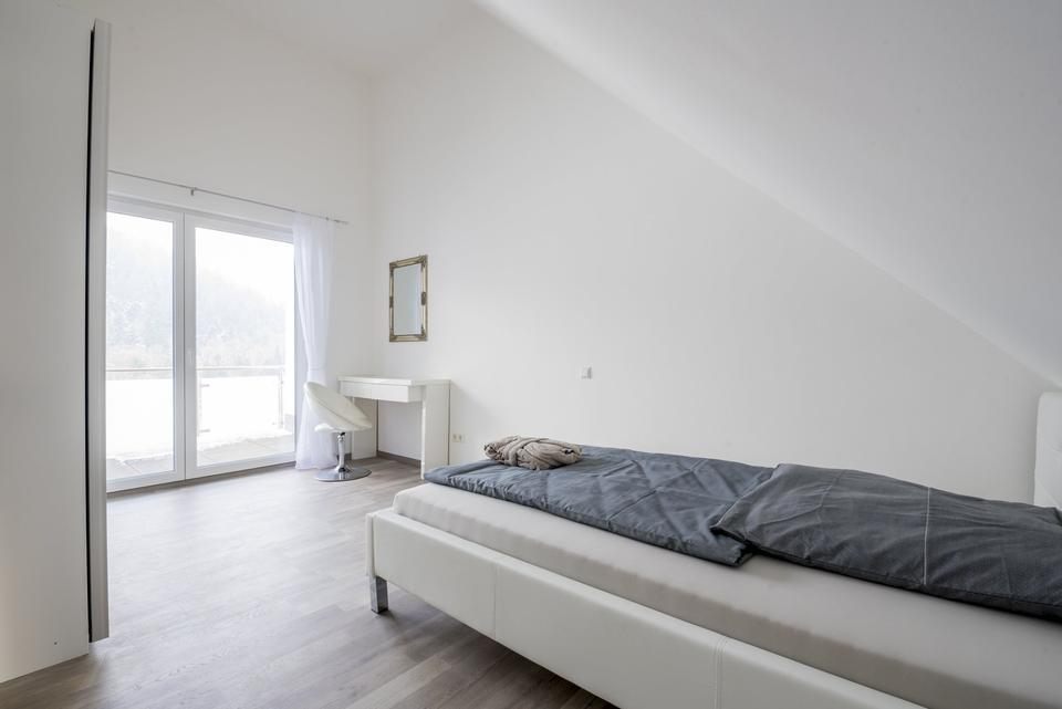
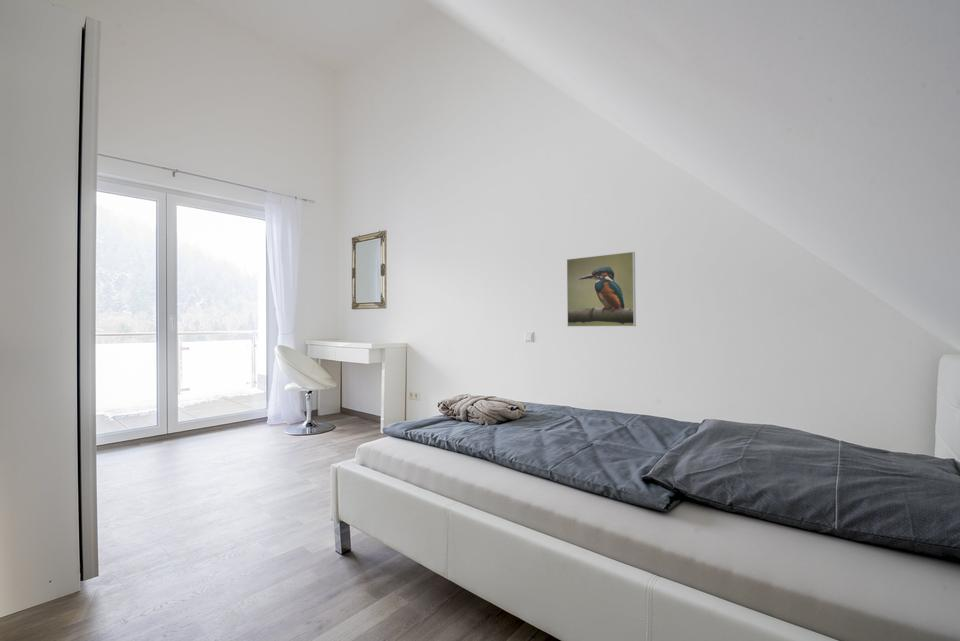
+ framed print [566,251,637,328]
